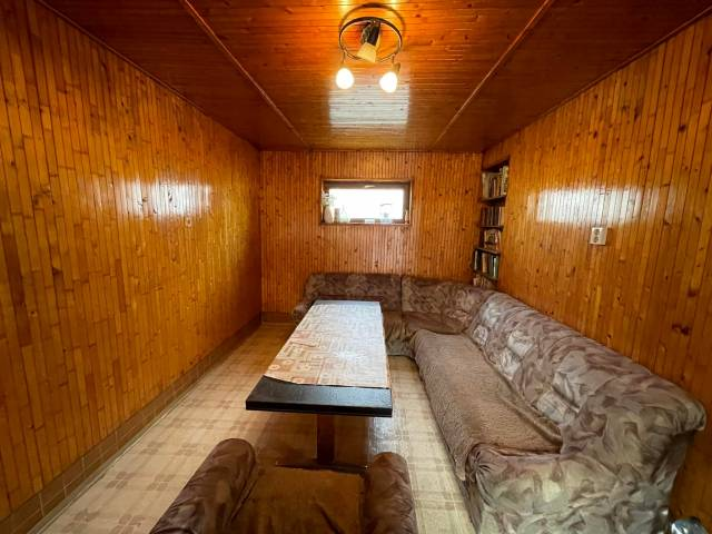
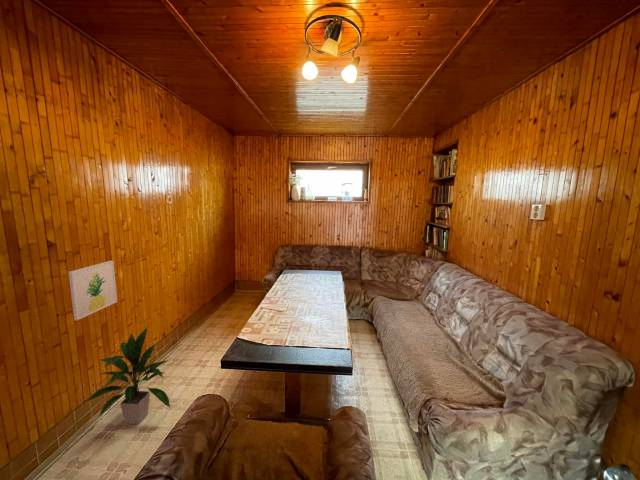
+ indoor plant [84,325,171,425]
+ wall art [68,260,118,321]
